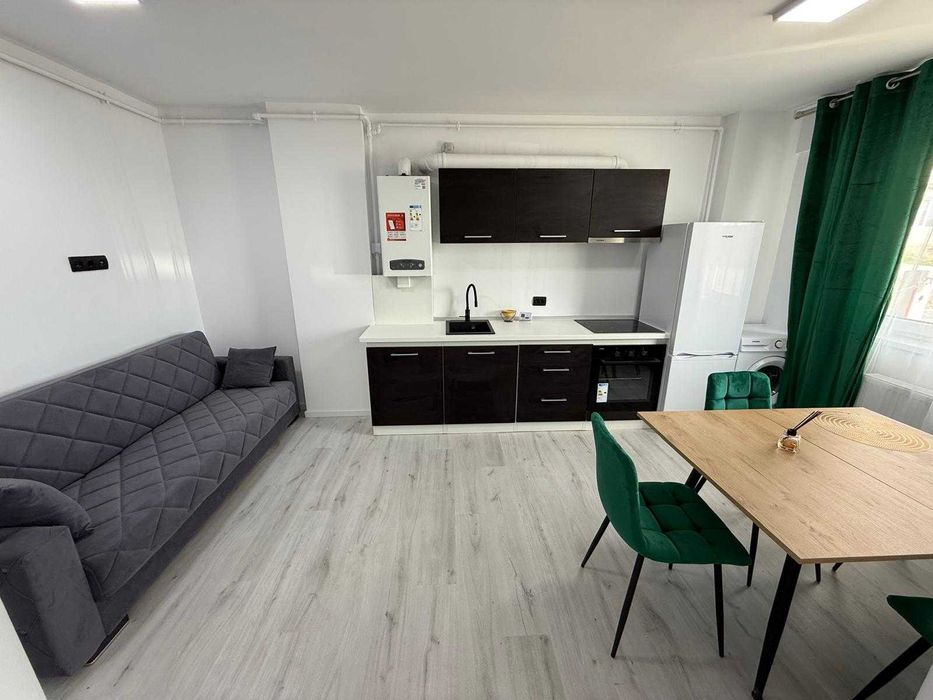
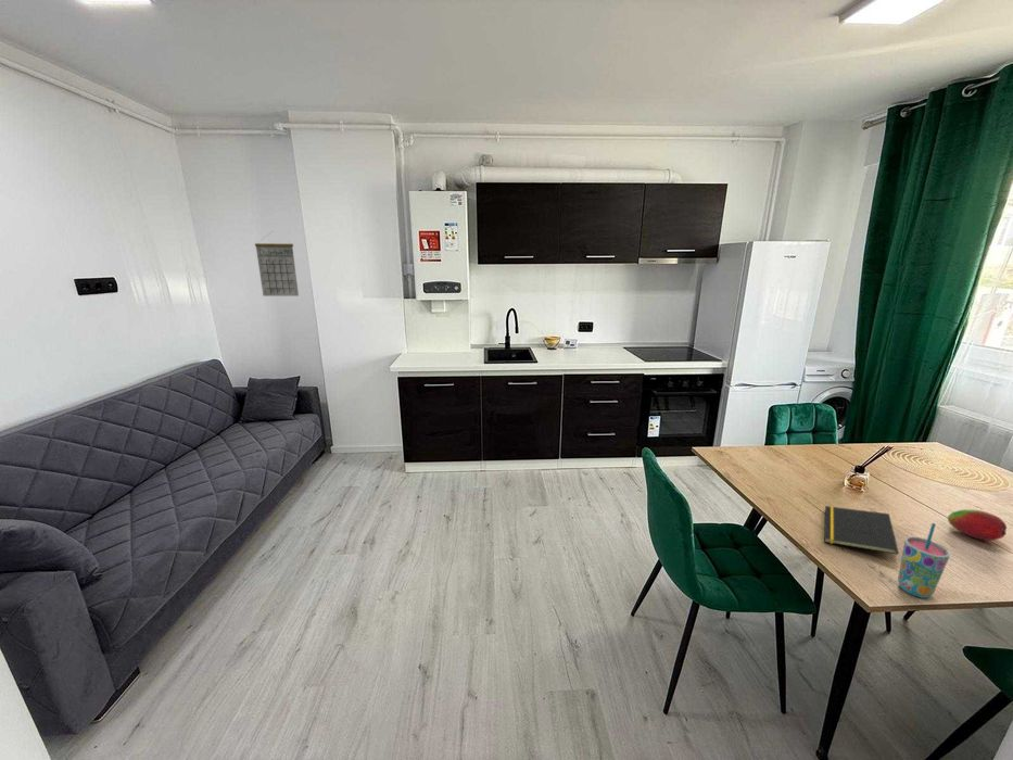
+ cup [897,522,951,599]
+ fruit [947,508,1008,542]
+ notepad [824,505,900,556]
+ calendar [254,230,300,297]
